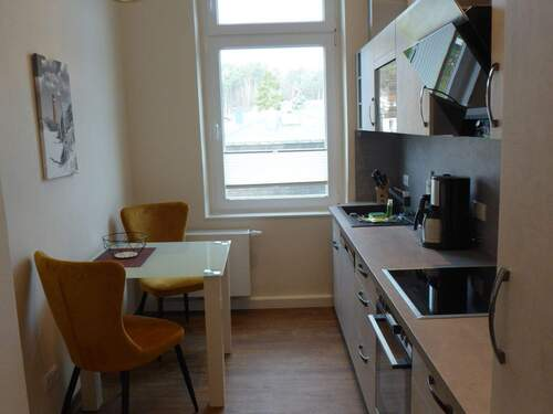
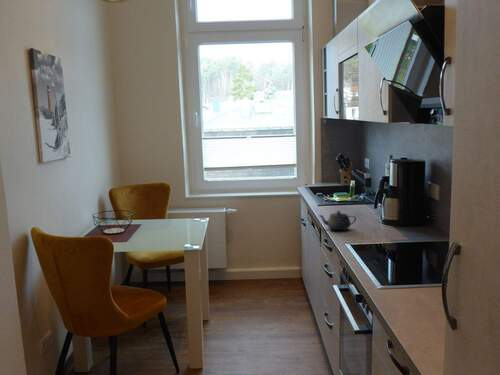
+ teapot [317,210,357,231]
